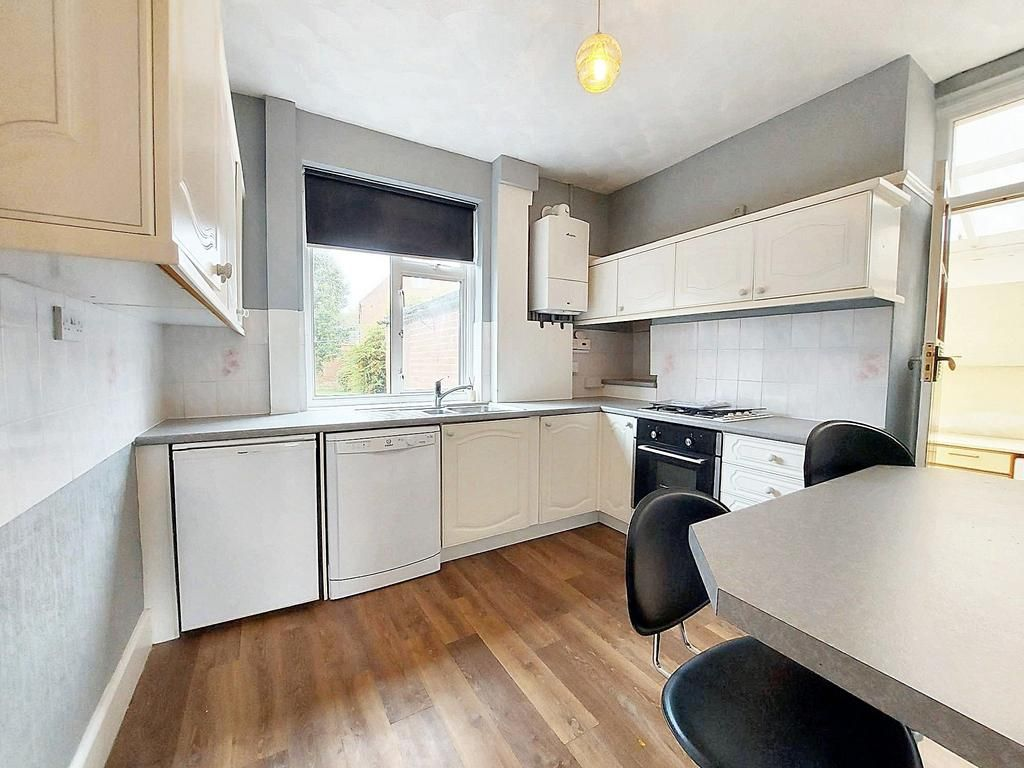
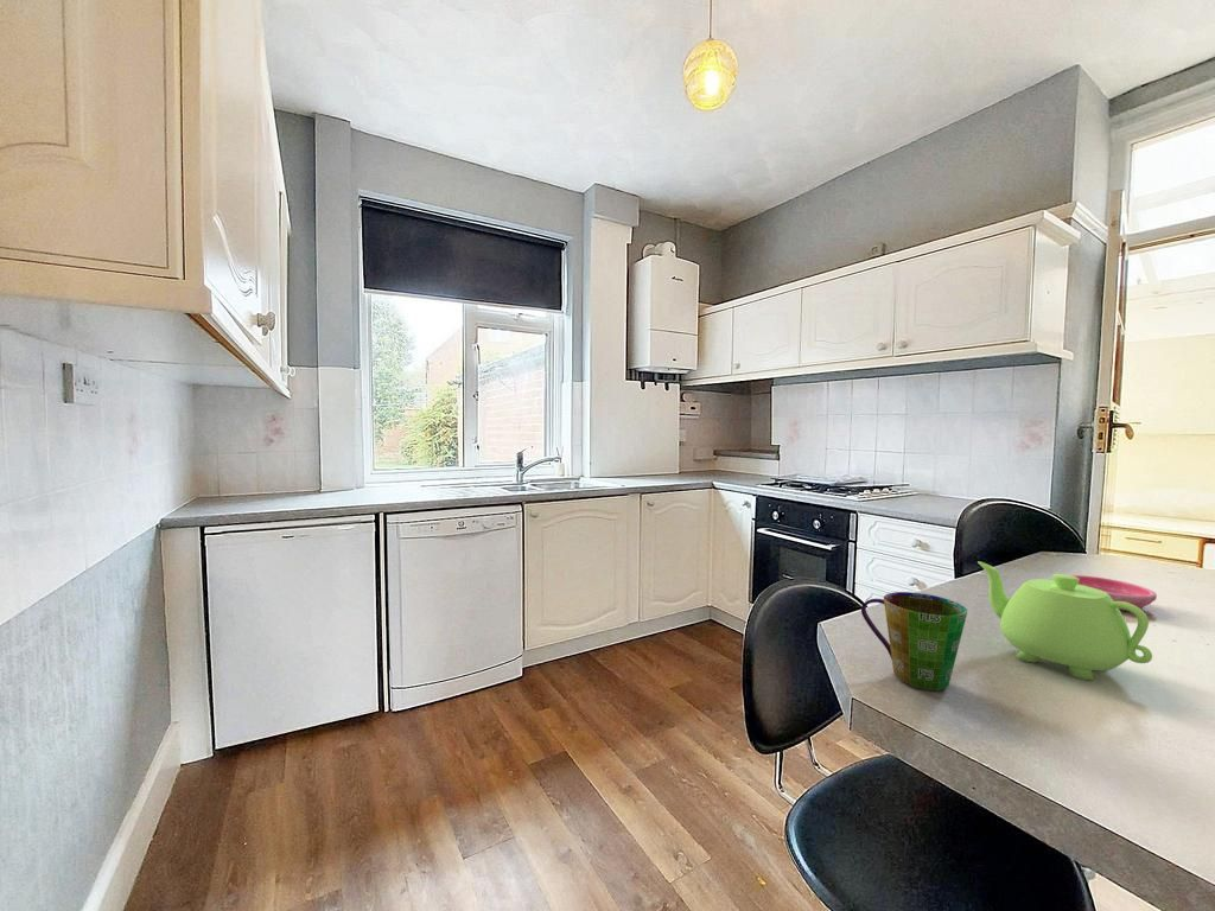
+ saucer [1071,574,1158,611]
+ teapot [977,560,1153,681]
+ cup [860,591,968,692]
